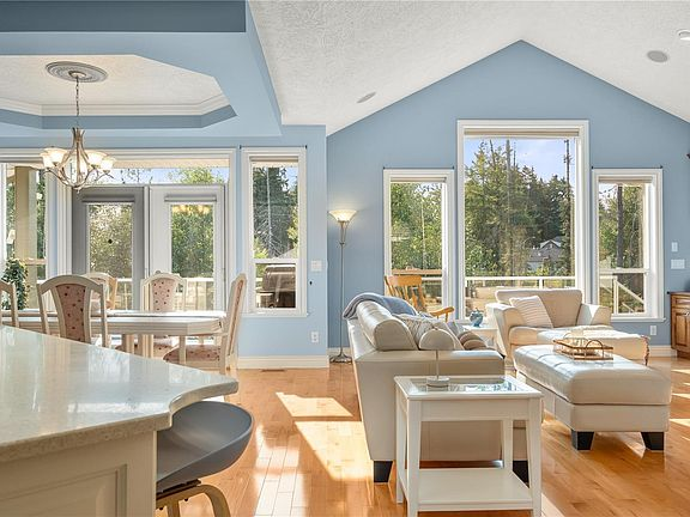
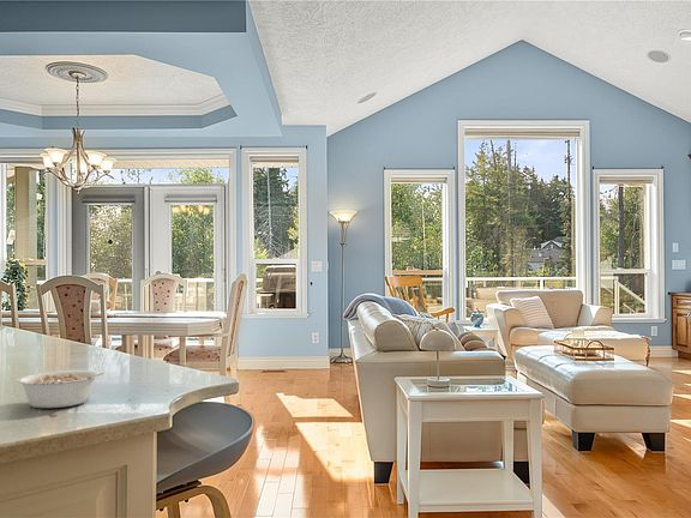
+ legume [16,369,106,409]
